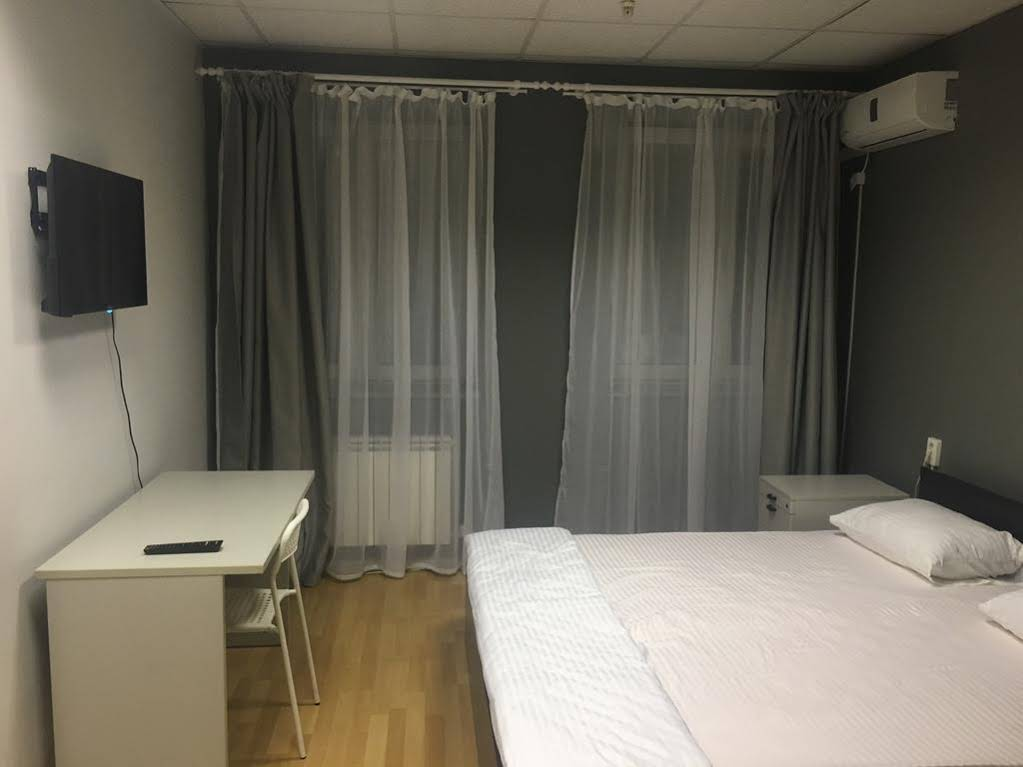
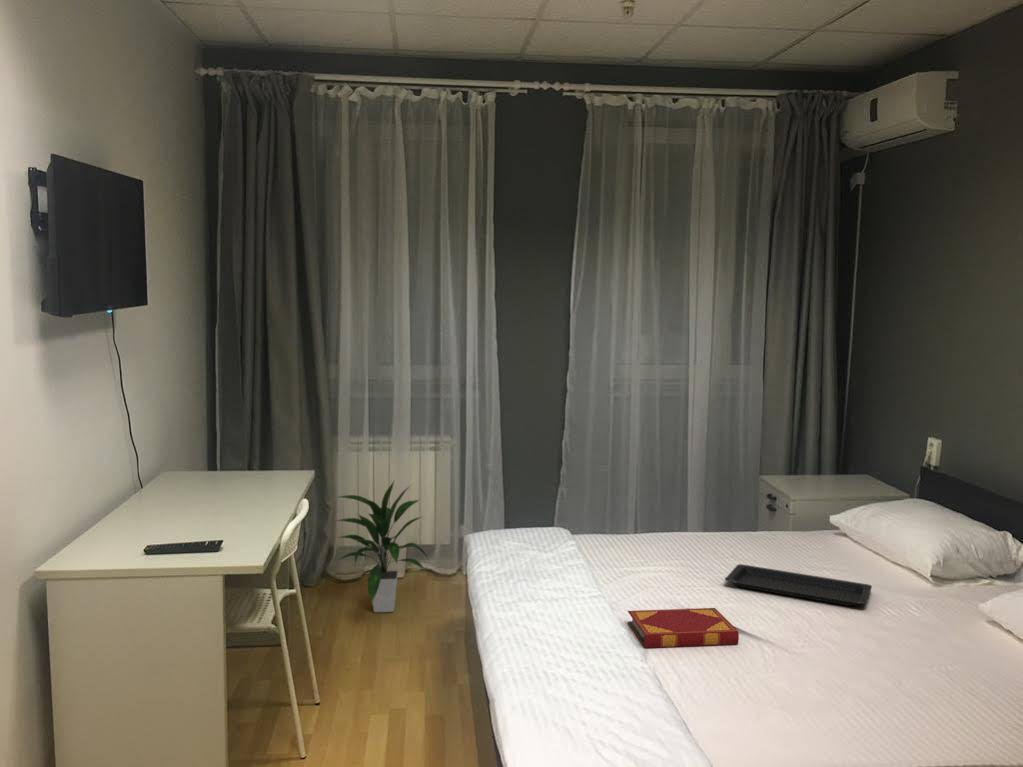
+ serving tray [724,563,873,607]
+ indoor plant [334,480,429,613]
+ hardback book [627,607,740,649]
